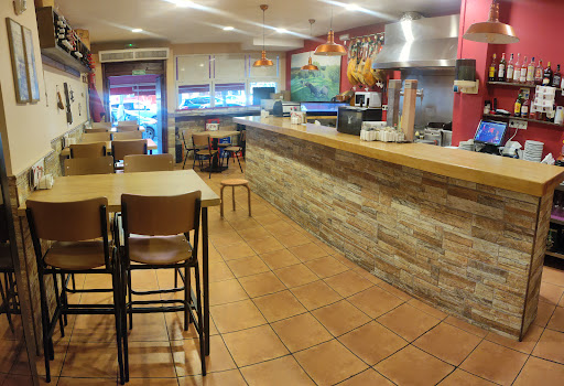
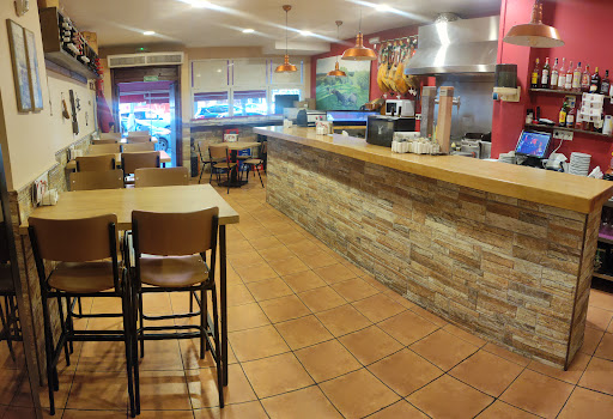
- stool [219,178,252,218]
